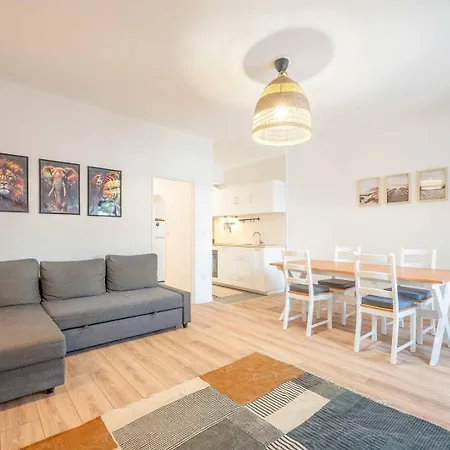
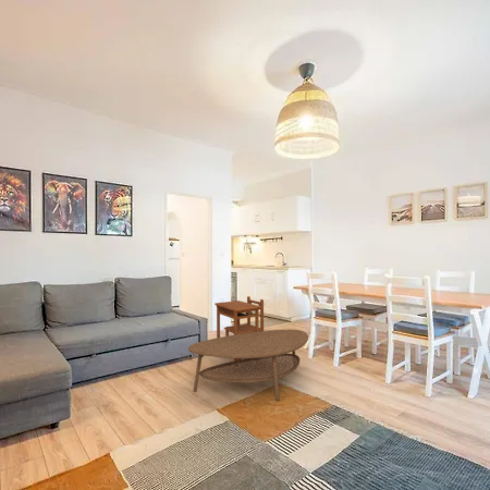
+ coffee table [187,328,309,402]
+ side table [213,295,265,362]
